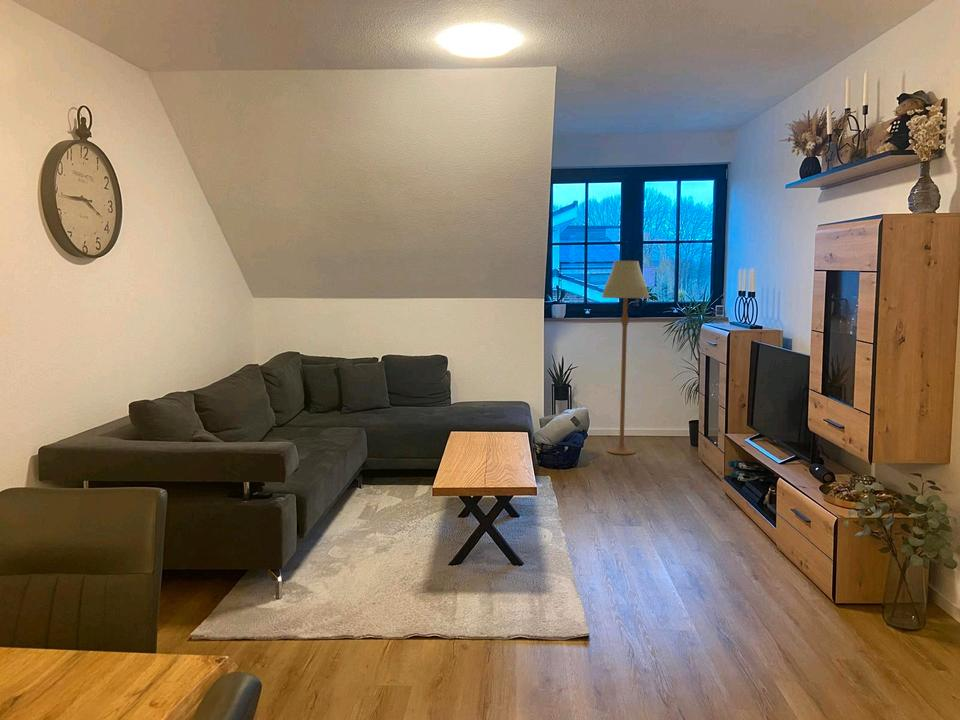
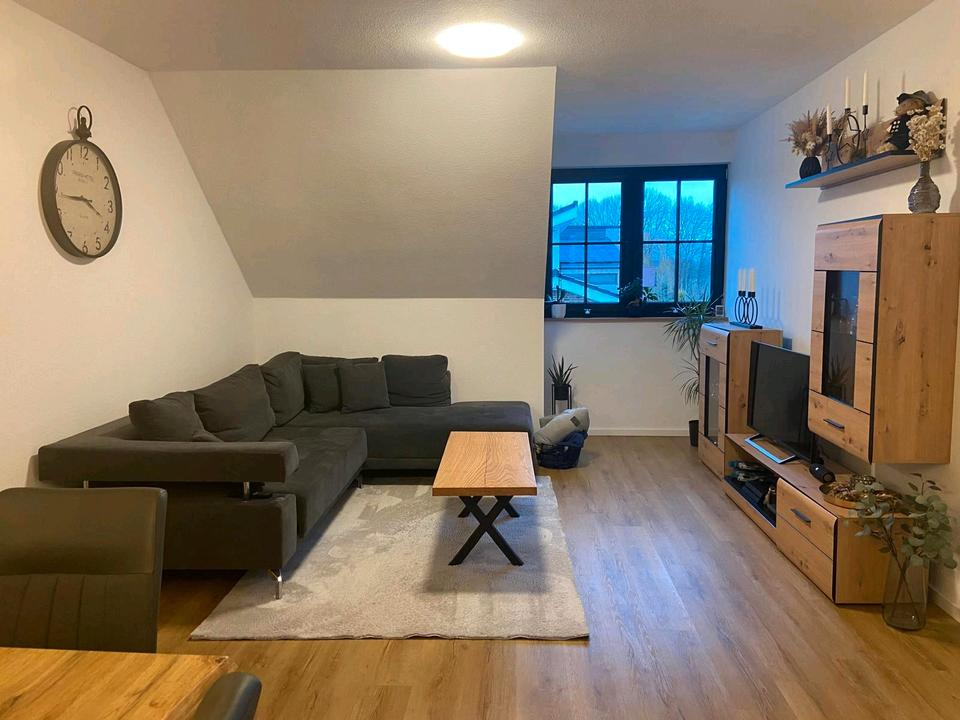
- floor lamp [601,260,650,456]
